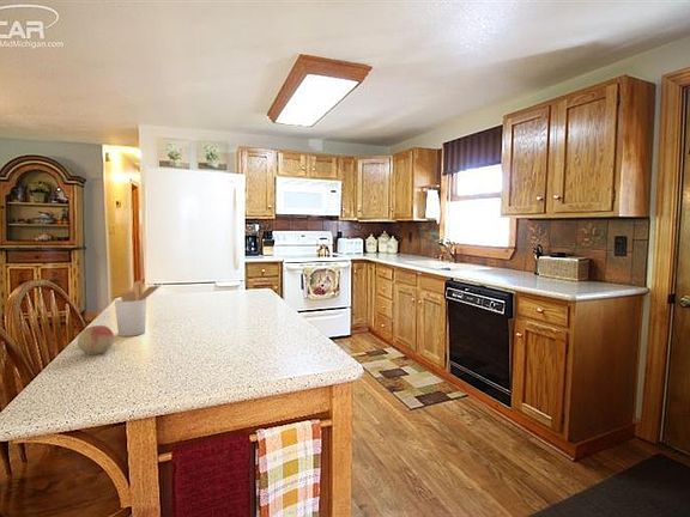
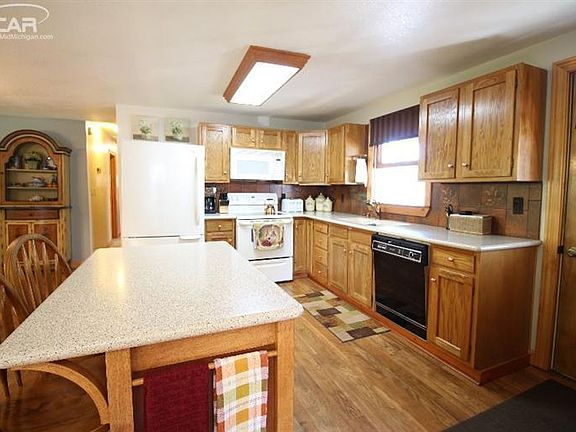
- utensil holder [114,279,162,337]
- fruit [77,324,115,355]
